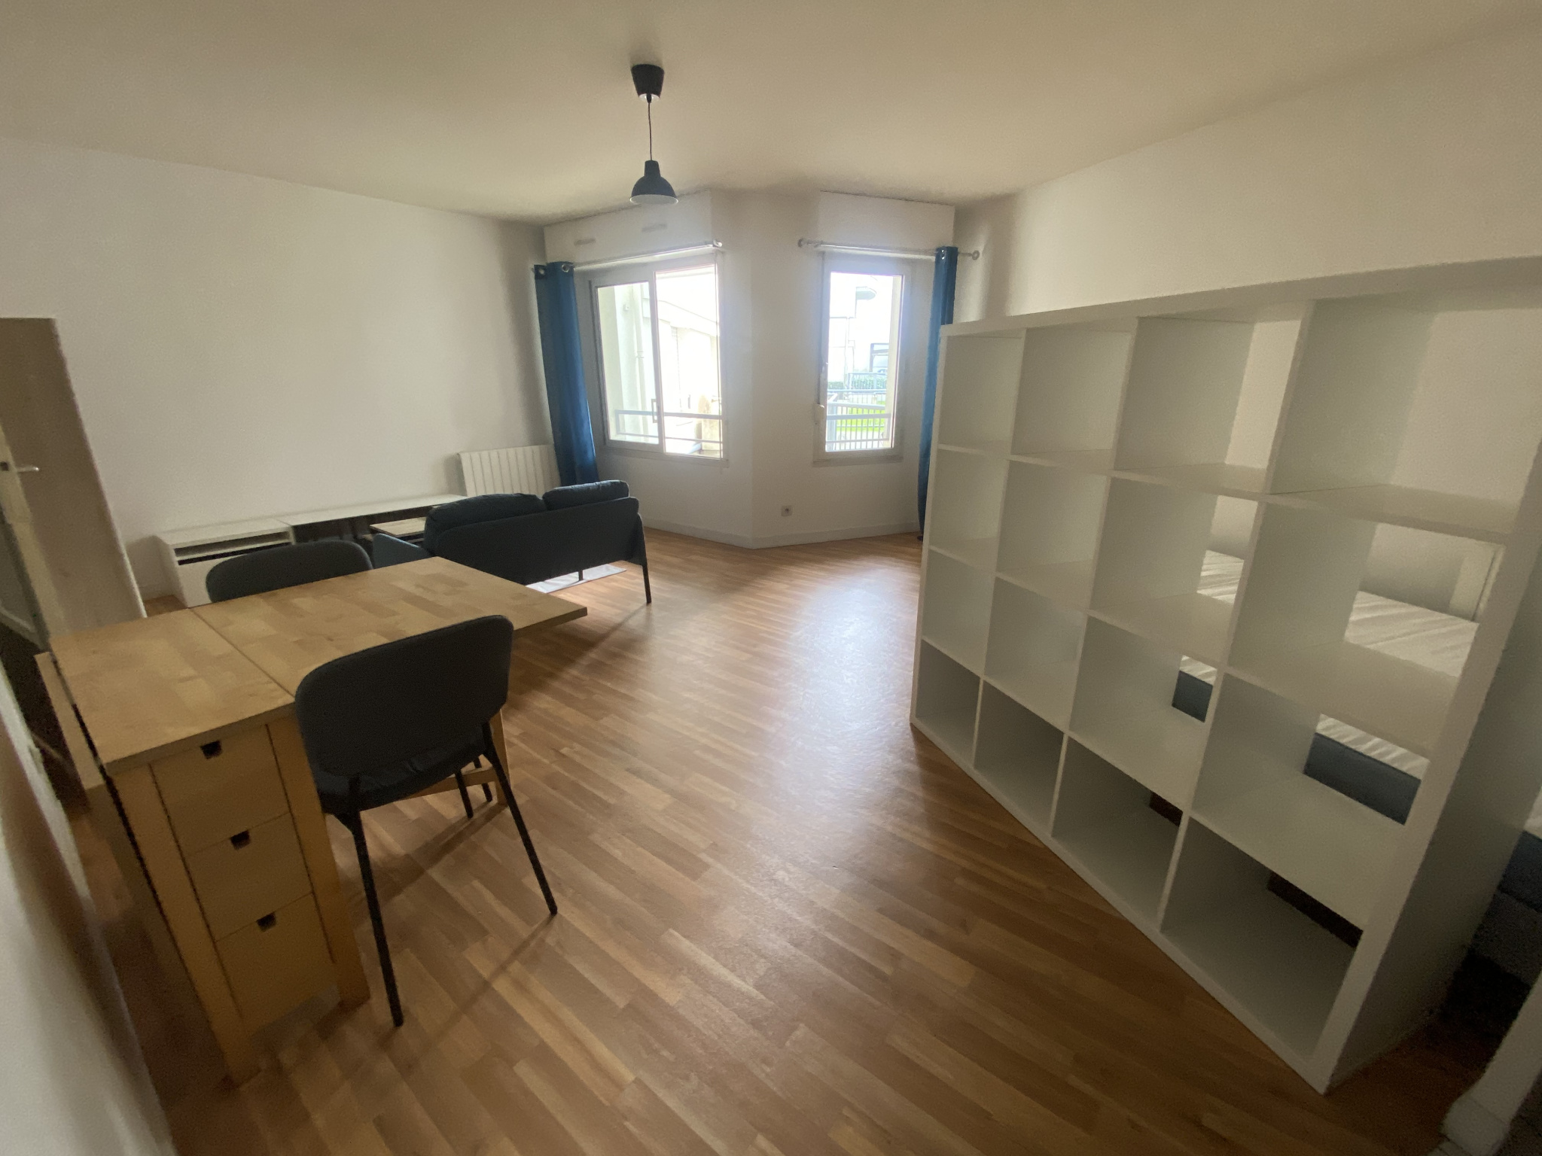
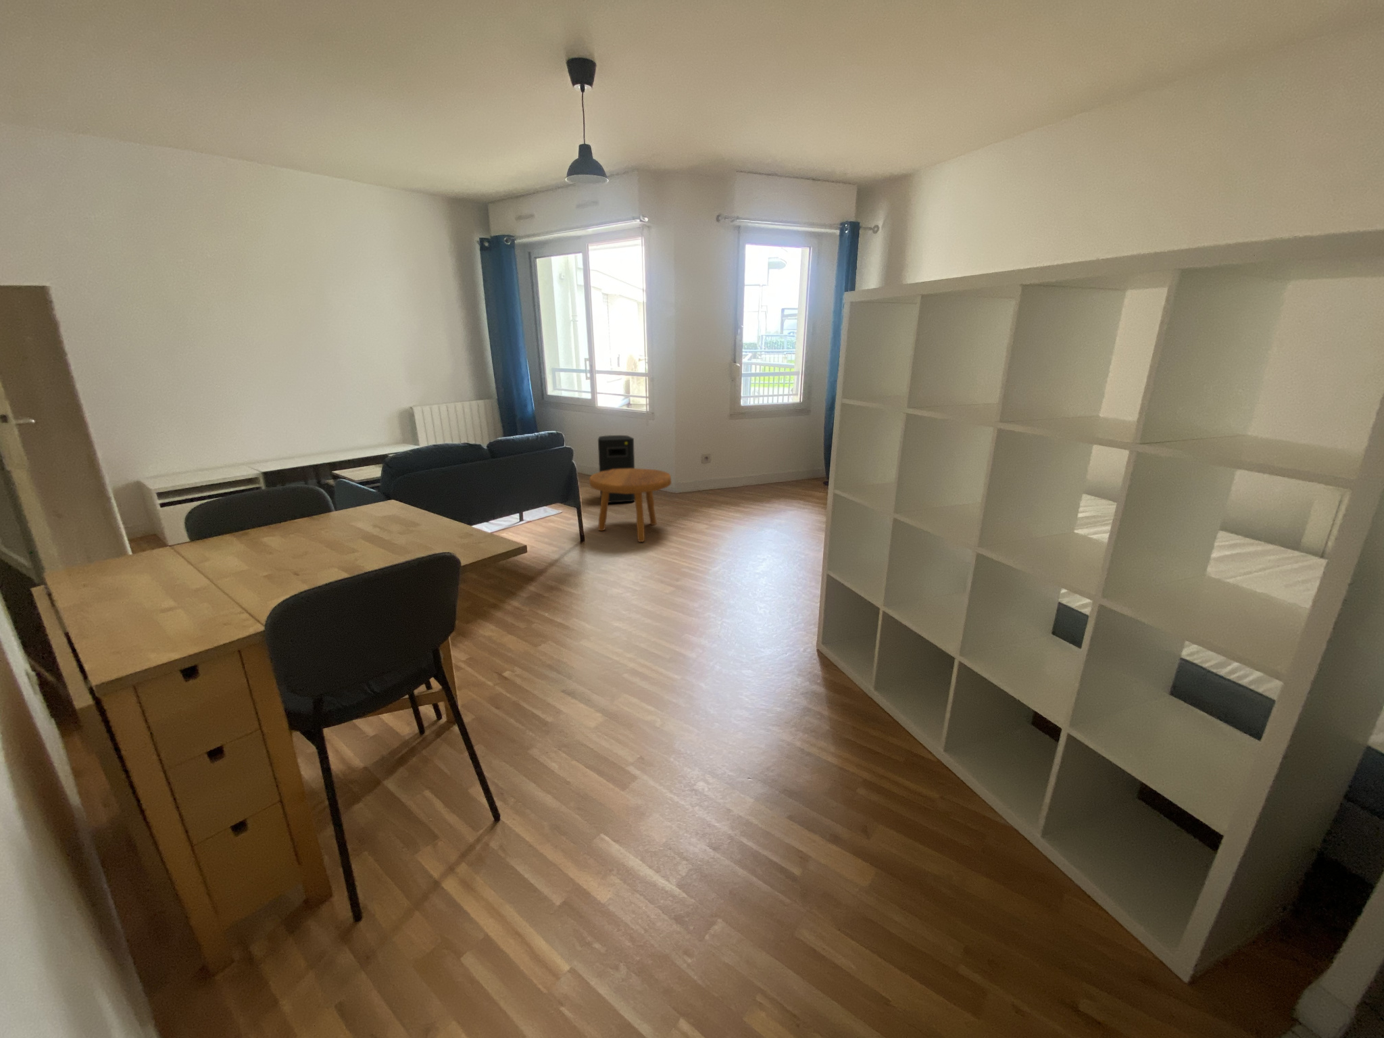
+ speaker [597,435,635,504]
+ footstool [588,468,672,543]
